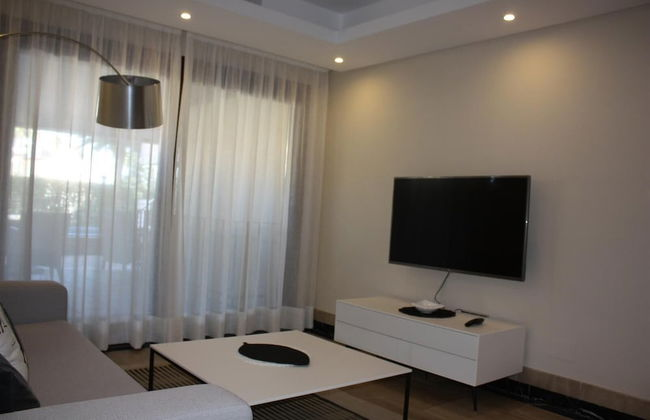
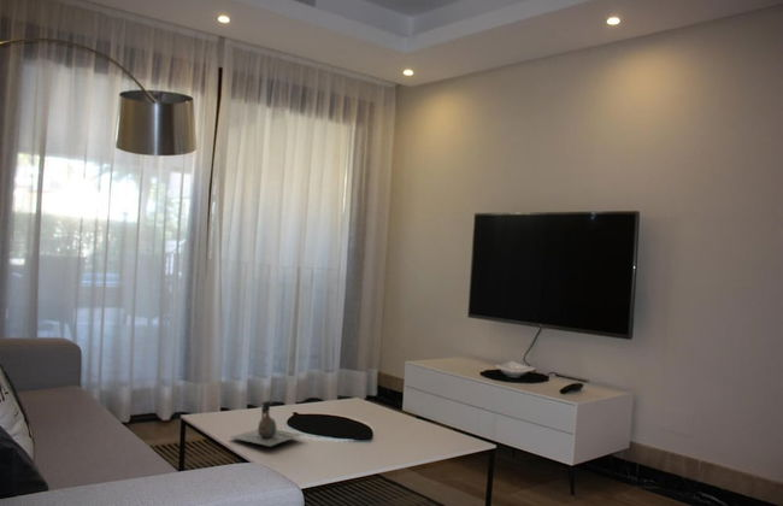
+ decorative vase [230,400,306,447]
